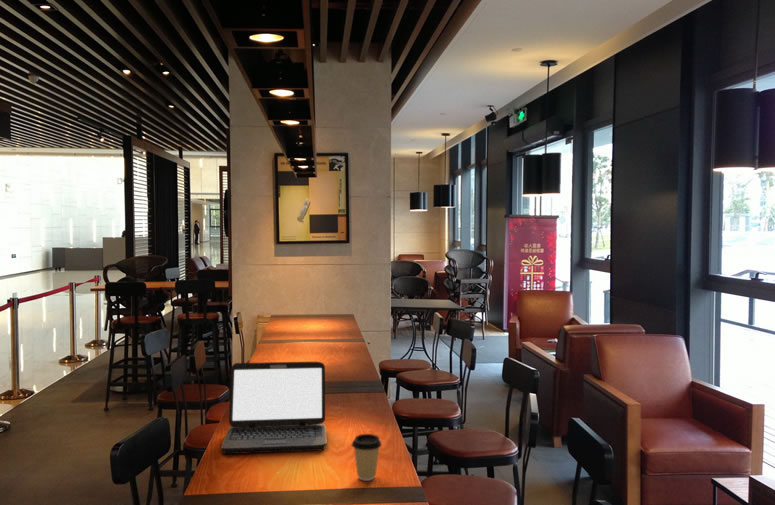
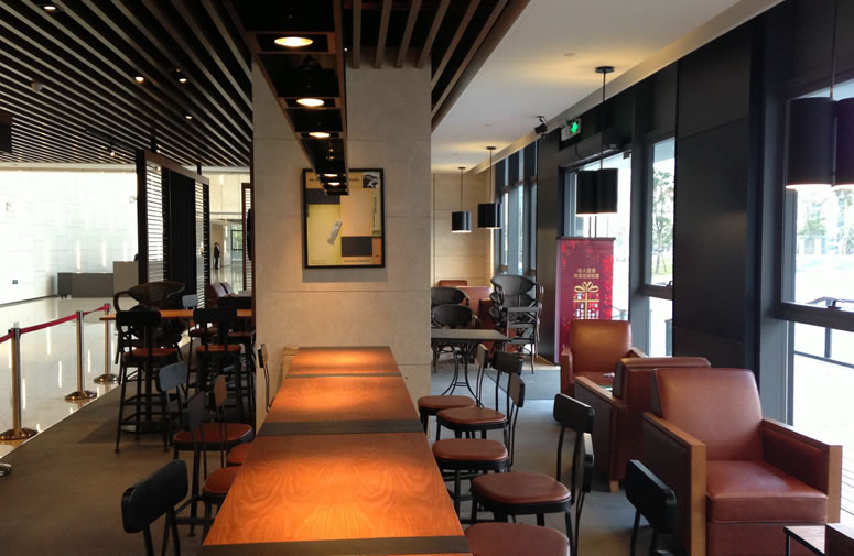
- laptop [220,361,328,455]
- coffee cup [351,433,383,482]
